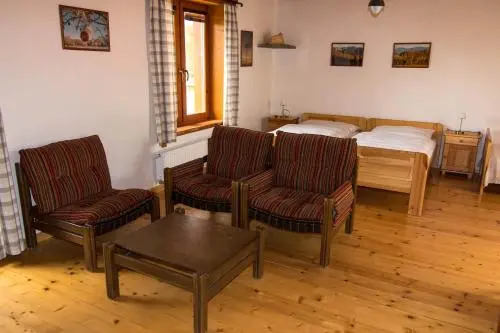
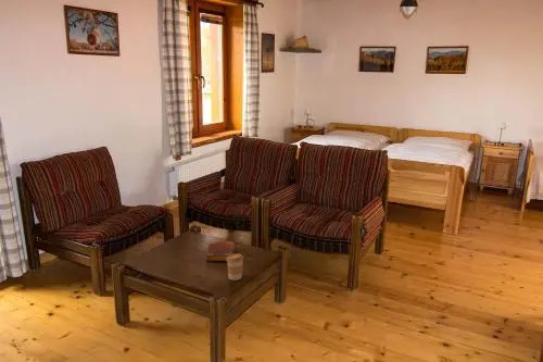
+ book [204,240,236,263]
+ coffee cup [226,252,244,282]
